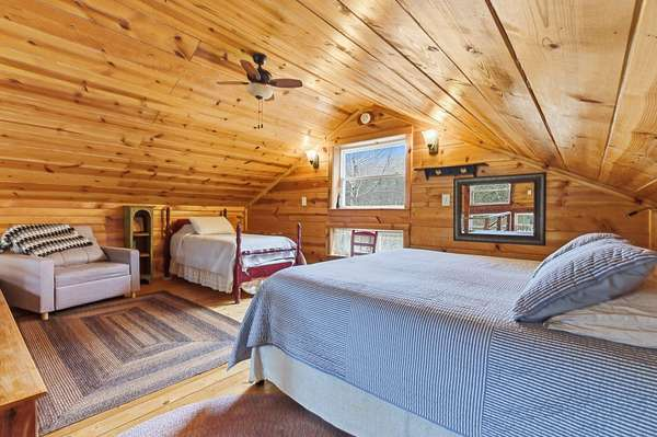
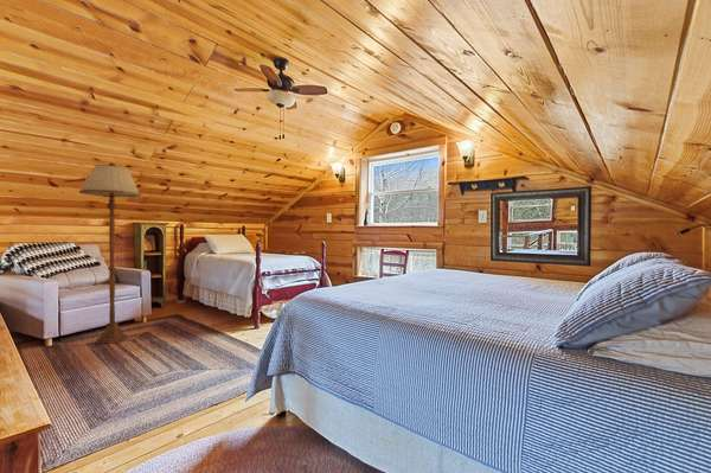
+ floor lamp [78,161,142,345]
